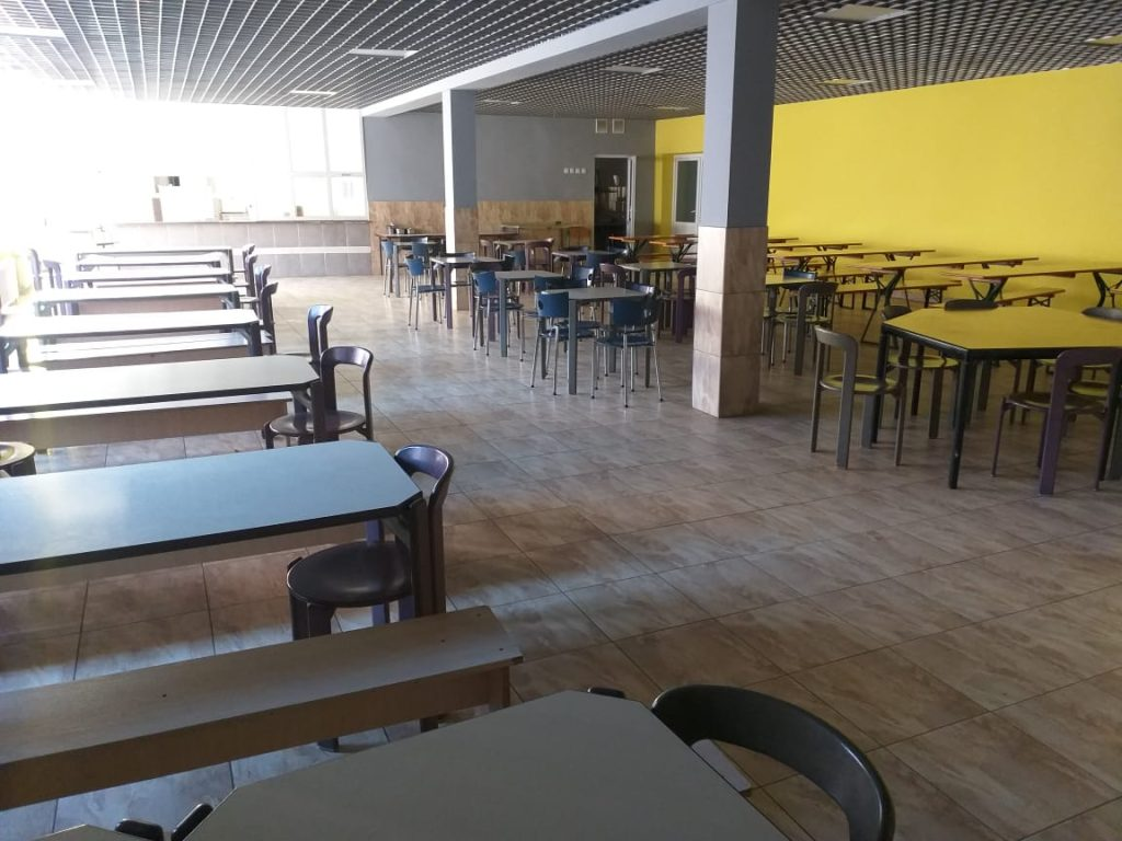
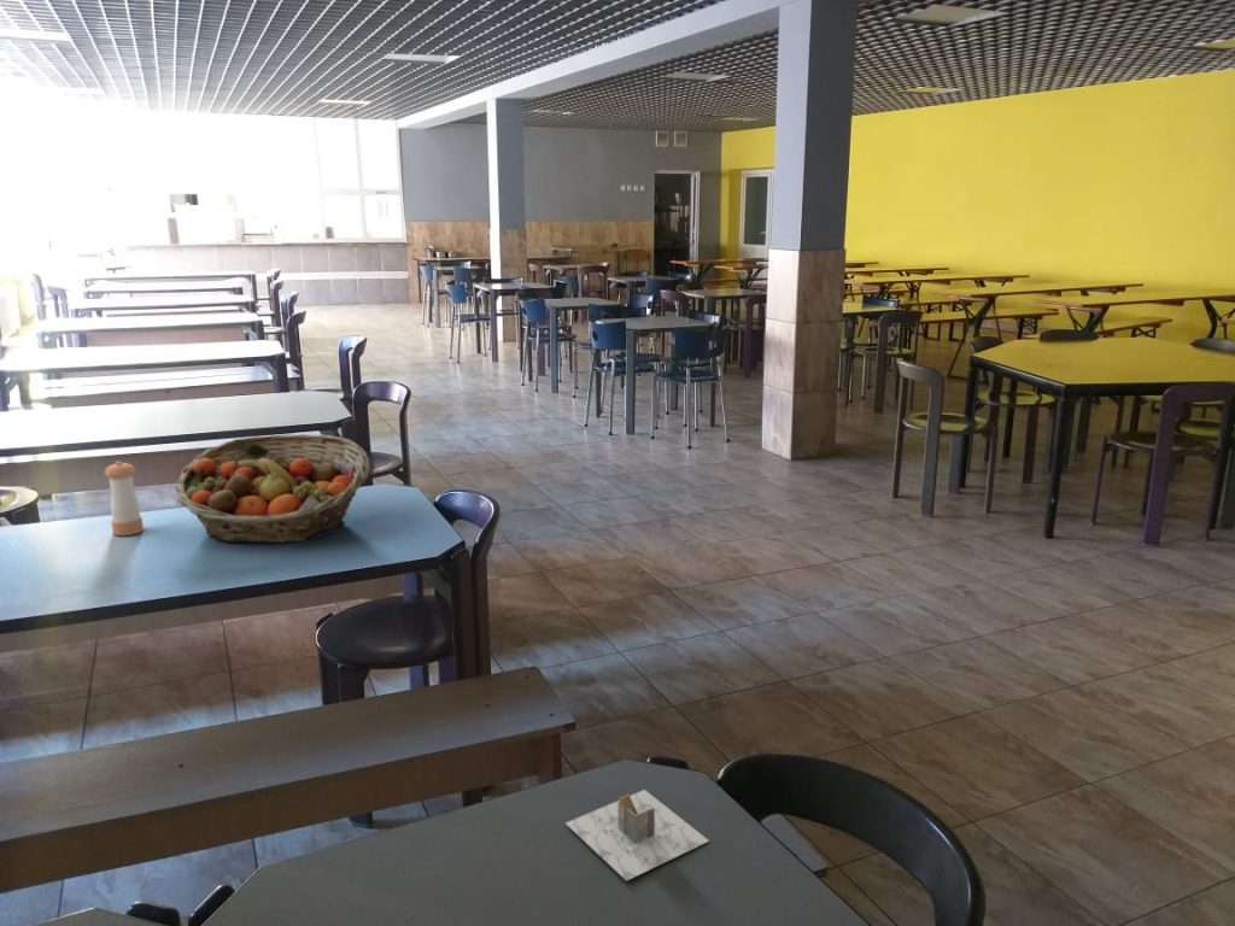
+ napkin holder [564,789,710,883]
+ pepper shaker [104,459,145,537]
+ fruit basket [174,433,370,544]
